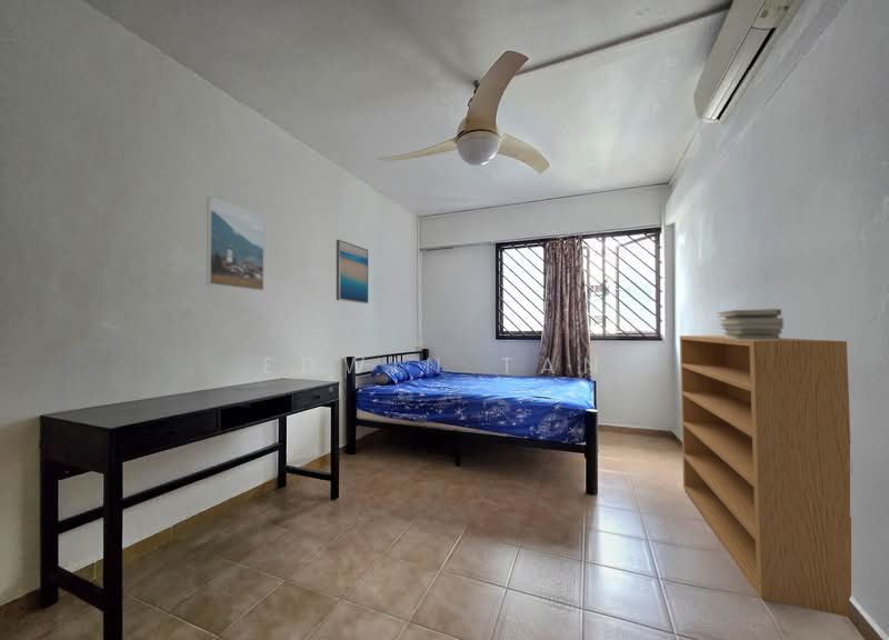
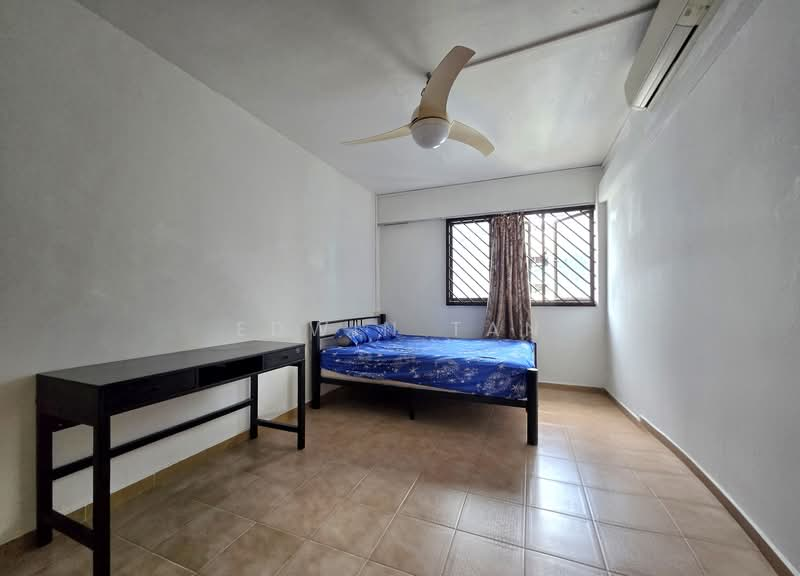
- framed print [206,196,266,292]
- book stack [717,308,785,340]
- bookcase [679,334,853,619]
- wall art [336,239,369,304]
